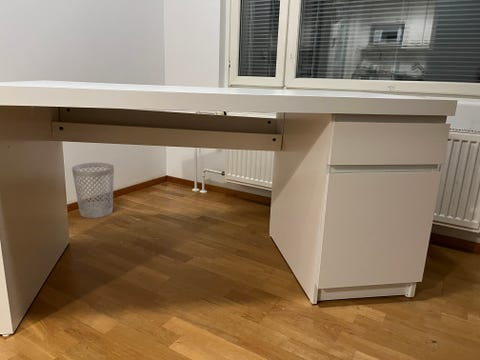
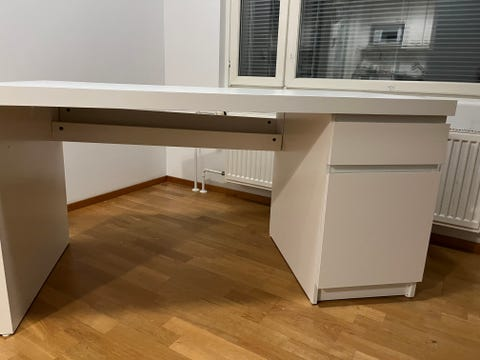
- wastebasket [71,162,115,219]
